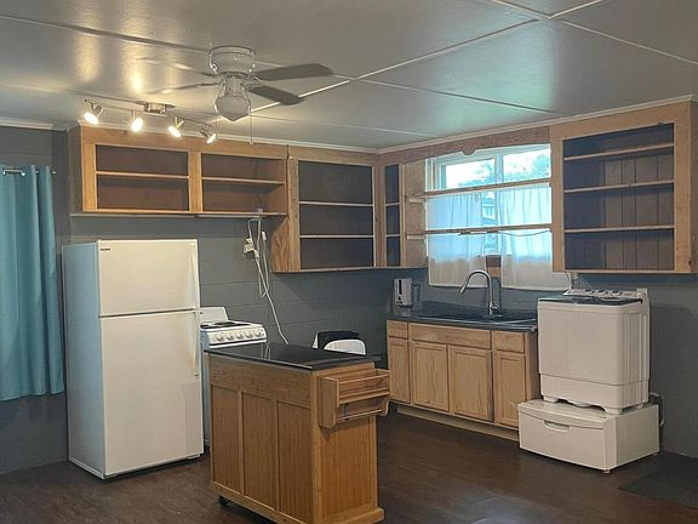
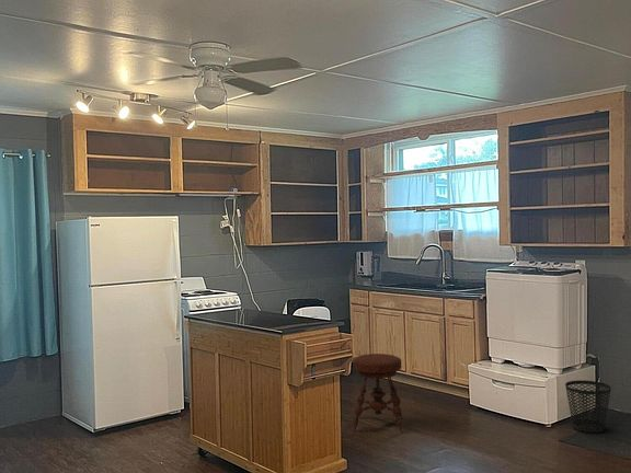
+ wastebasket [564,379,612,434]
+ stool [352,353,404,435]
